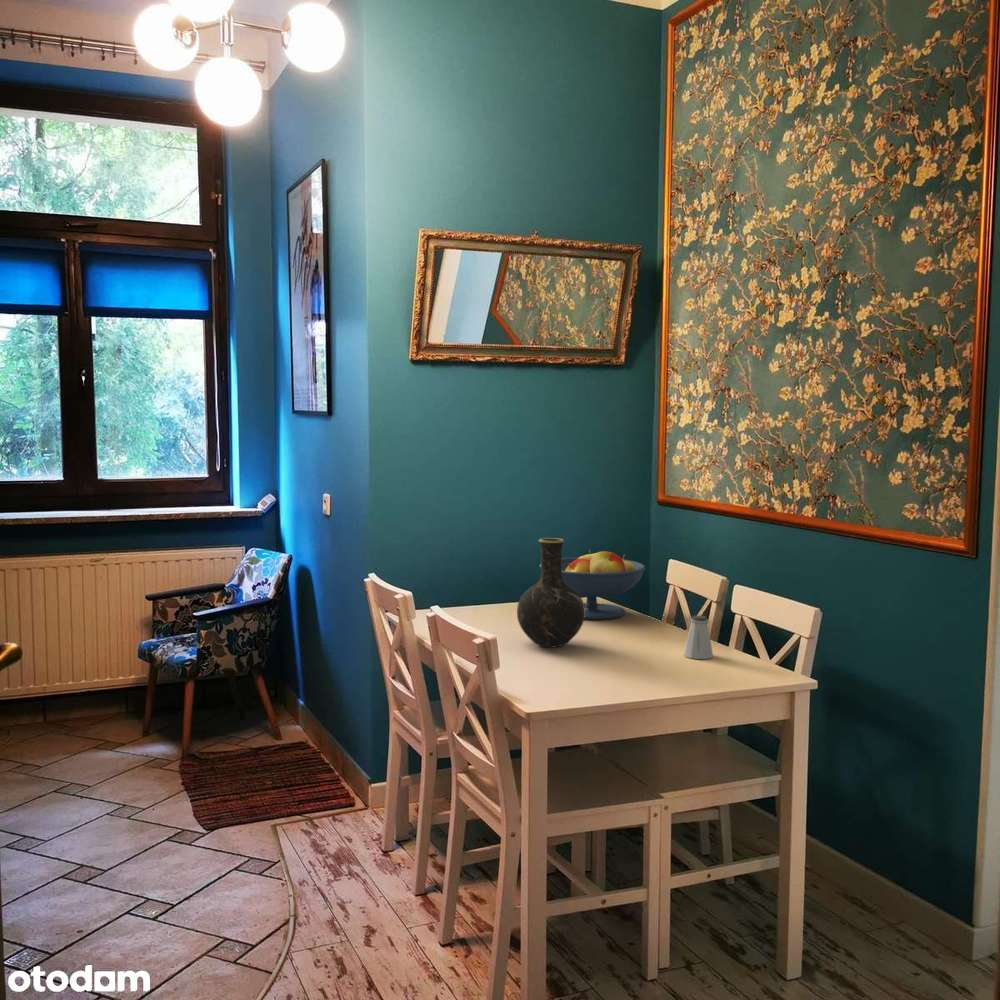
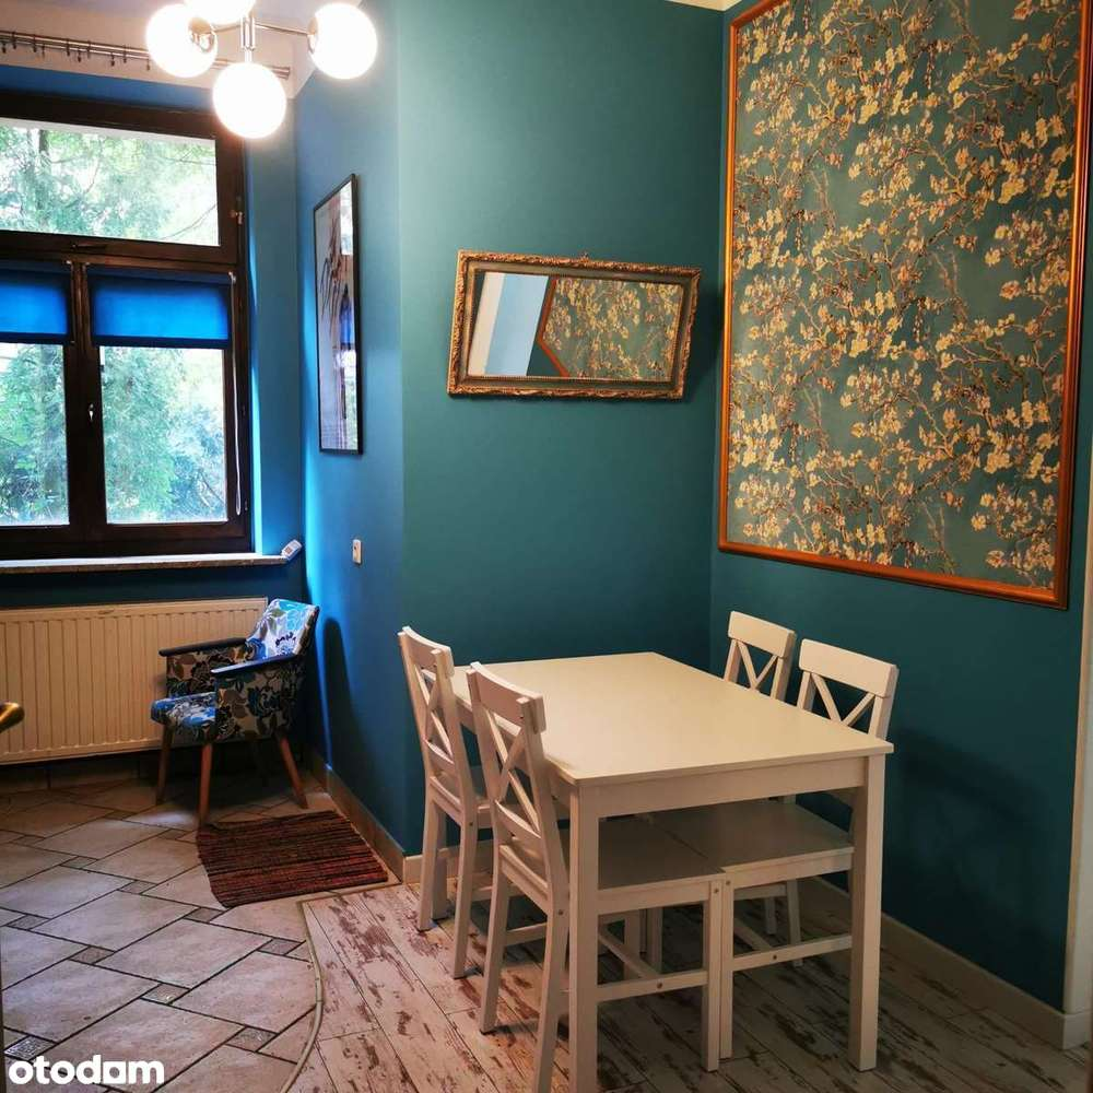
- saltshaker [683,615,714,660]
- fruit bowl [539,549,646,620]
- vase [516,537,585,649]
